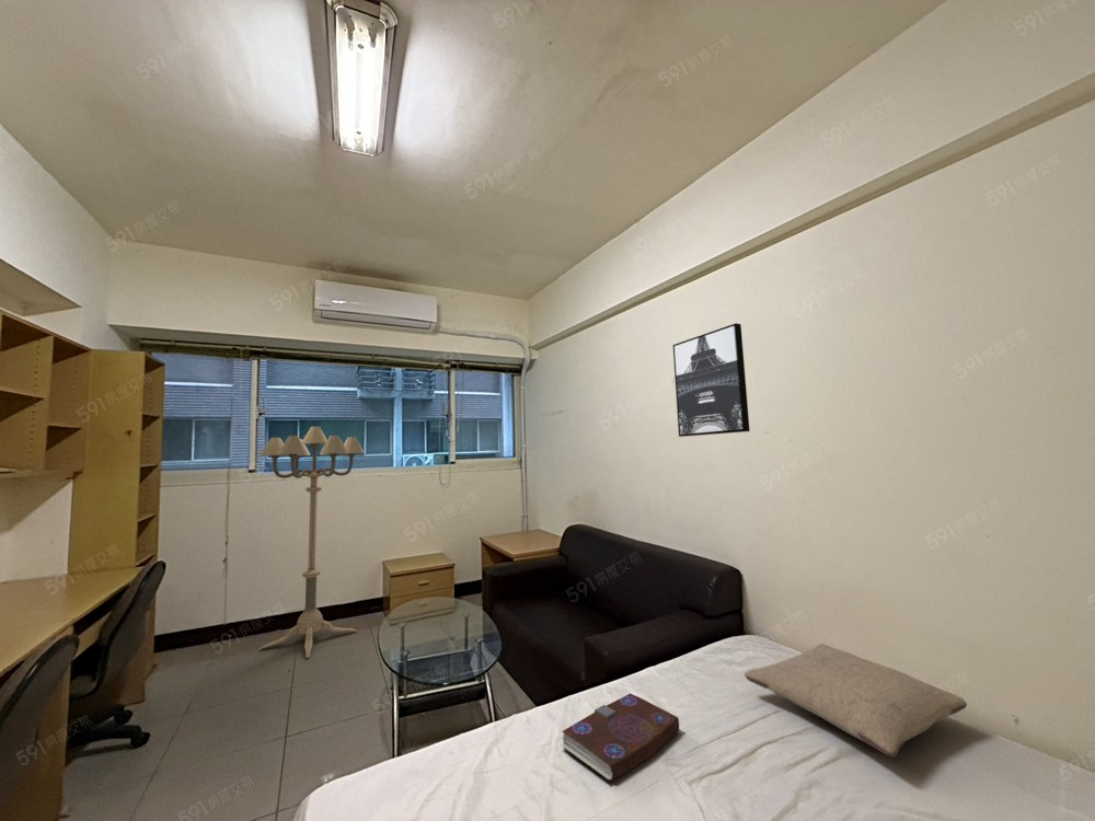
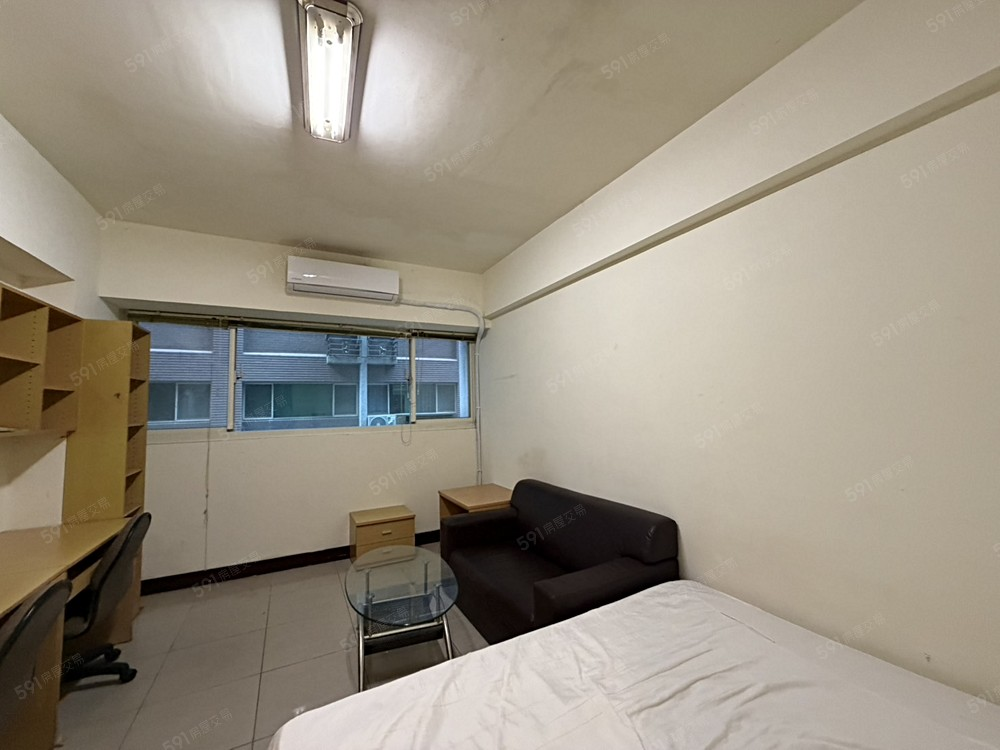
- book [561,693,680,783]
- floor lamp [256,426,365,659]
- wall art [672,323,751,438]
- pillow [744,643,968,758]
